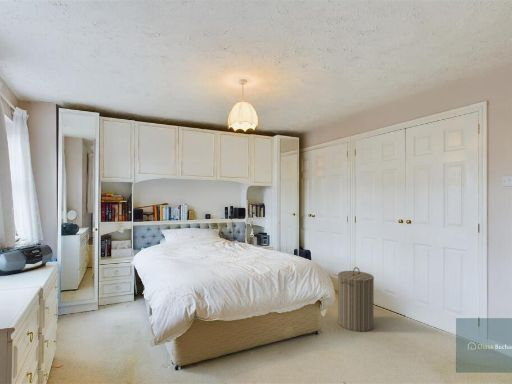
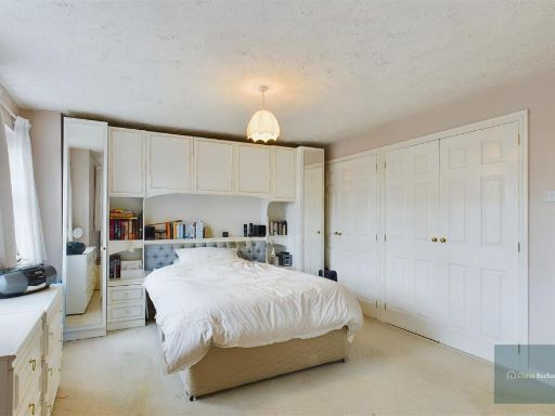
- laundry hamper [337,266,375,332]
